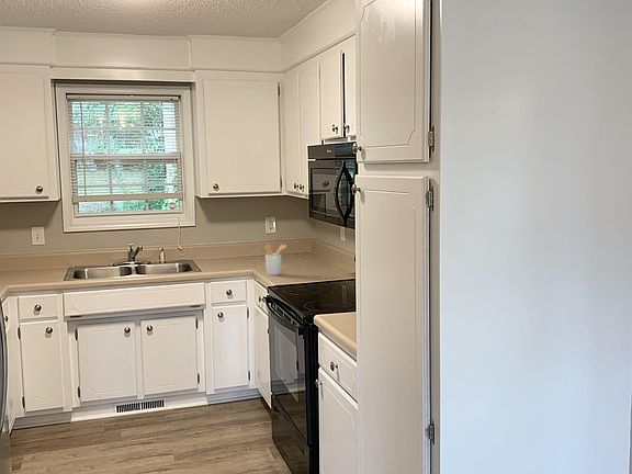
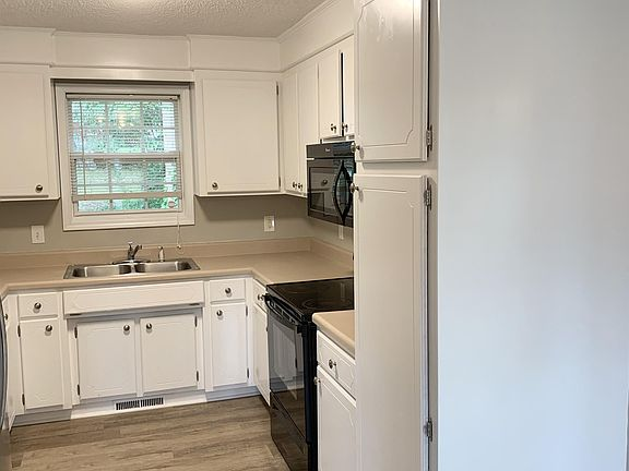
- utensil holder [264,242,287,276]
